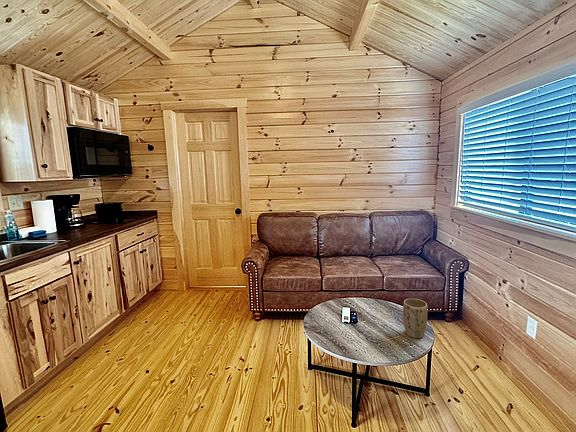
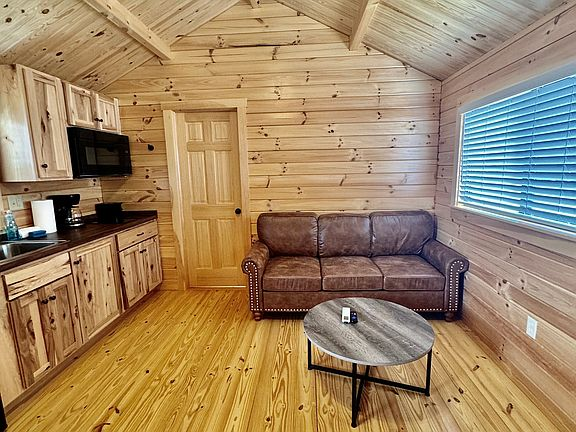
- plant pot [402,298,429,339]
